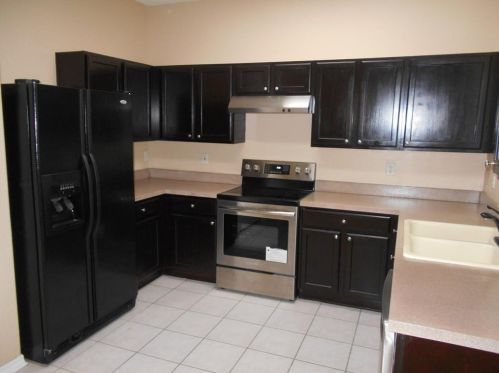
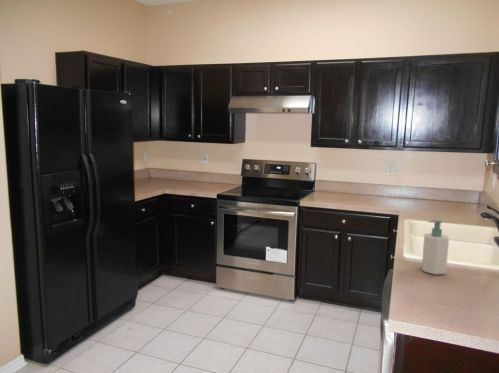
+ soap bottle [421,219,450,276]
